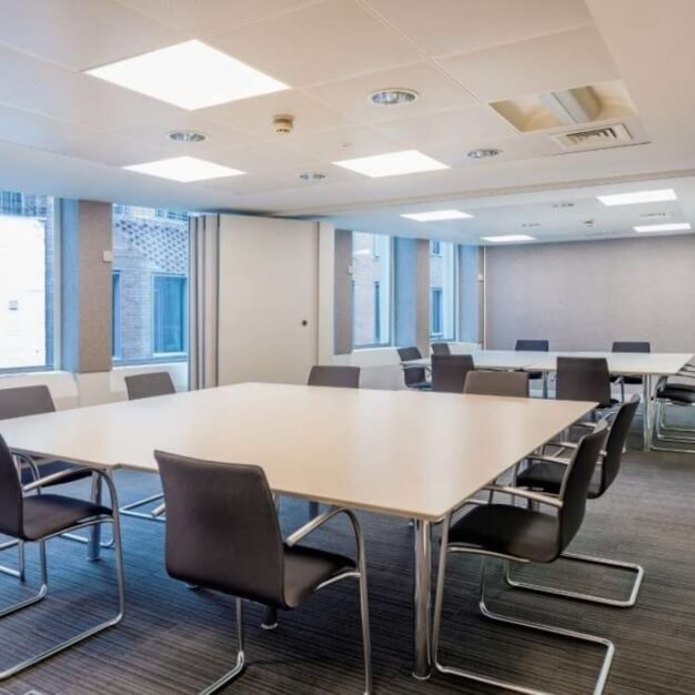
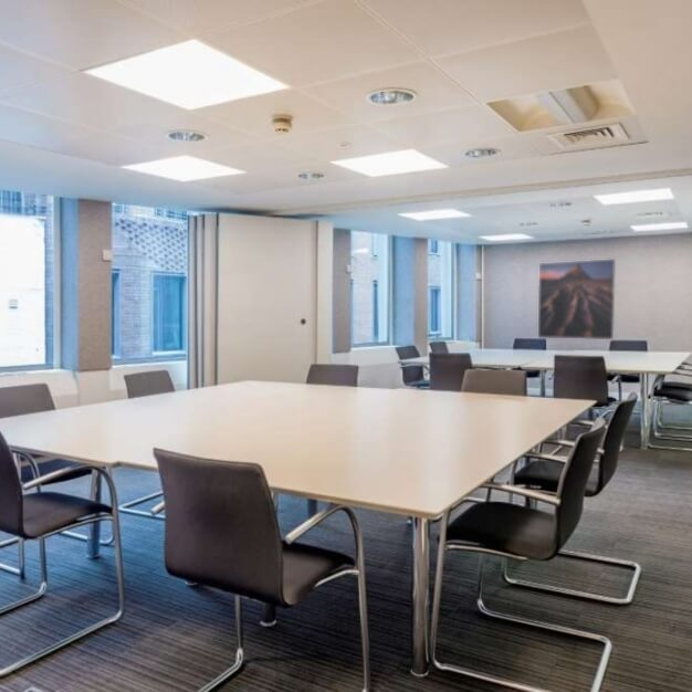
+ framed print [537,258,617,340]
